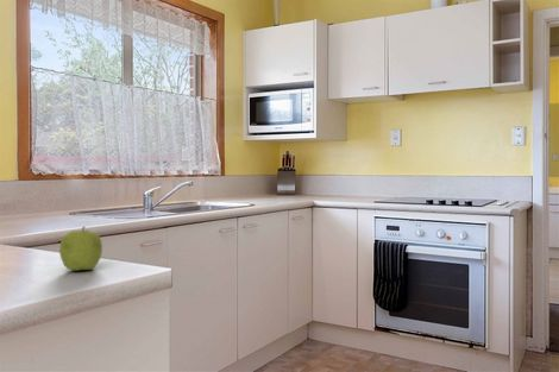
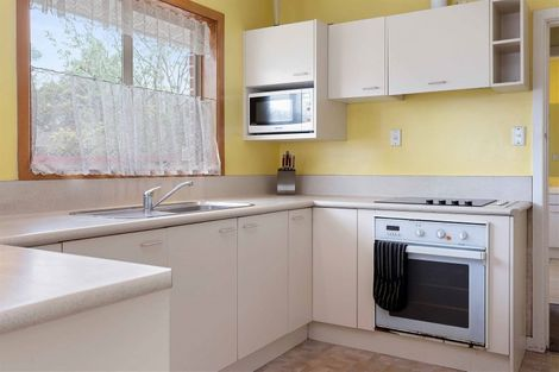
- fruit [58,226,103,271]
